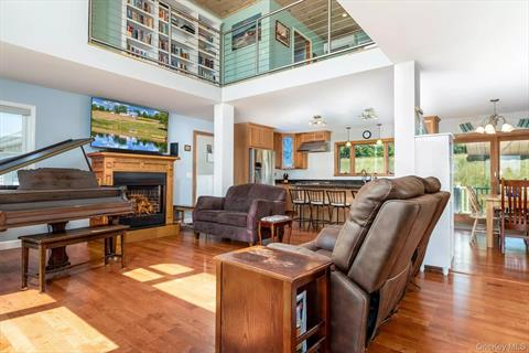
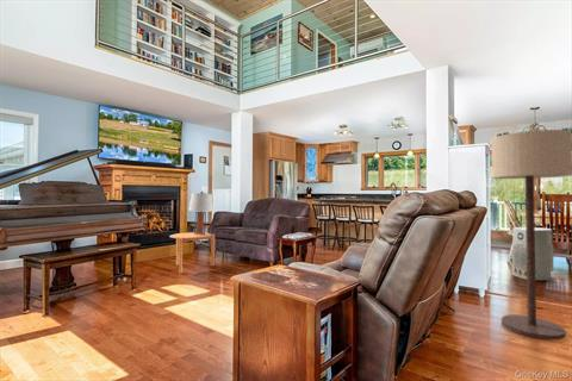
+ lamp [187,190,213,235]
+ air purifier [511,226,554,281]
+ side table [168,231,216,275]
+ floor lamp [490,129,572,341]
